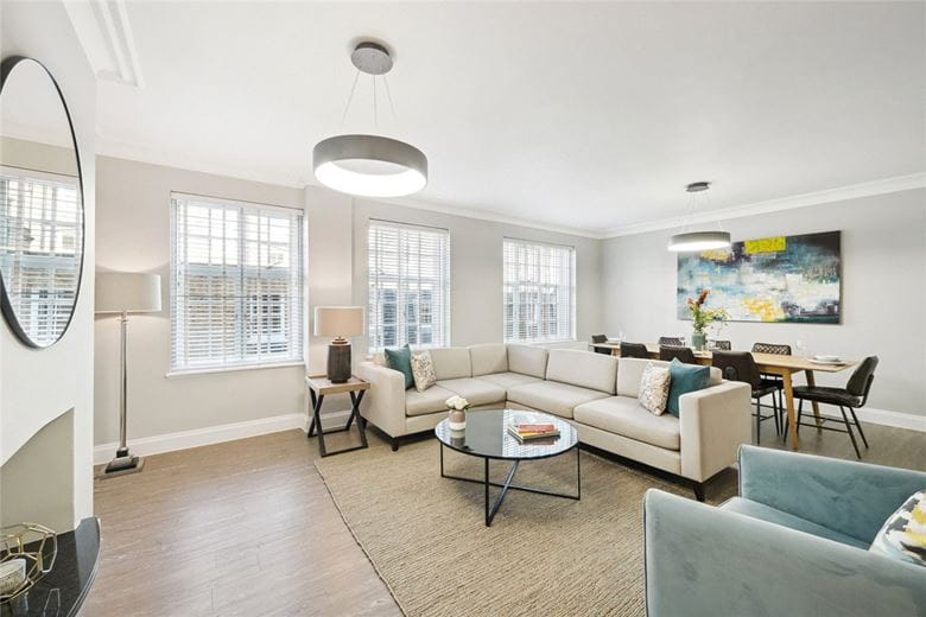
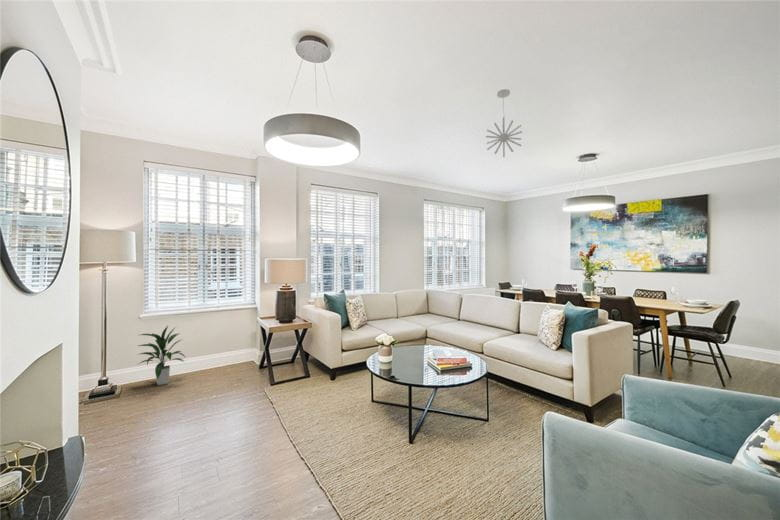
+ pendant light [485,88,523,158]
+ indoor plant [136,325,186,386]
